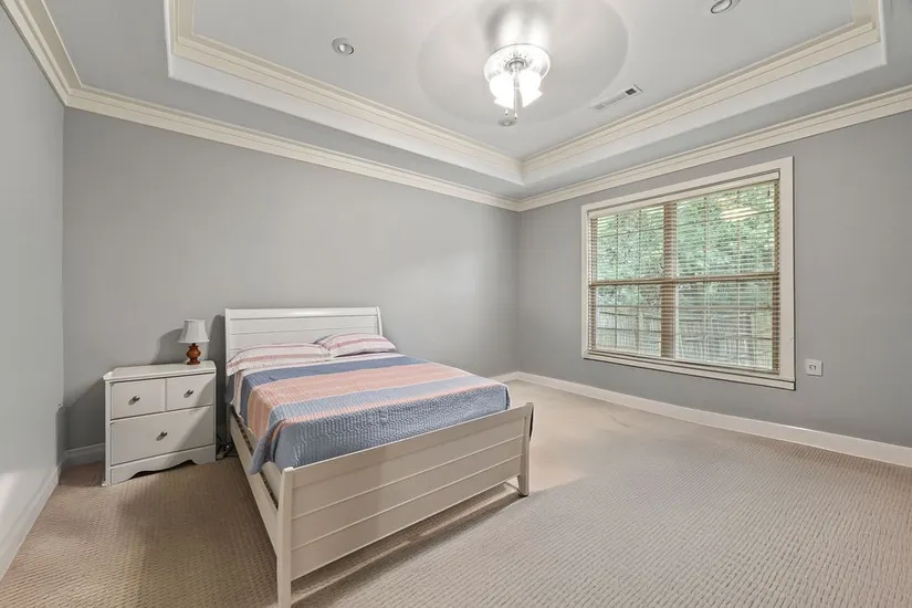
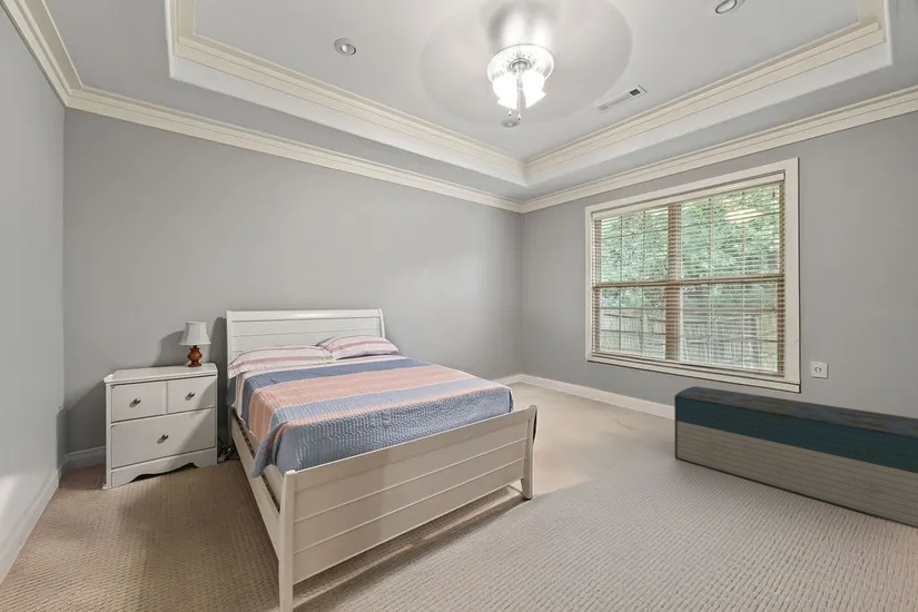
+ storage bench [673,385,918,530]
